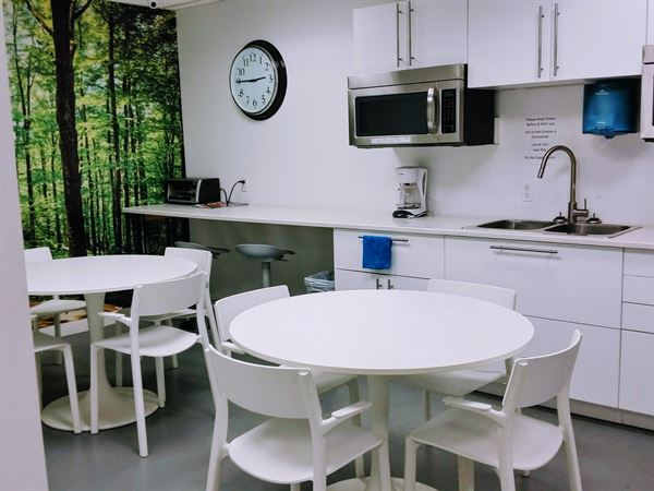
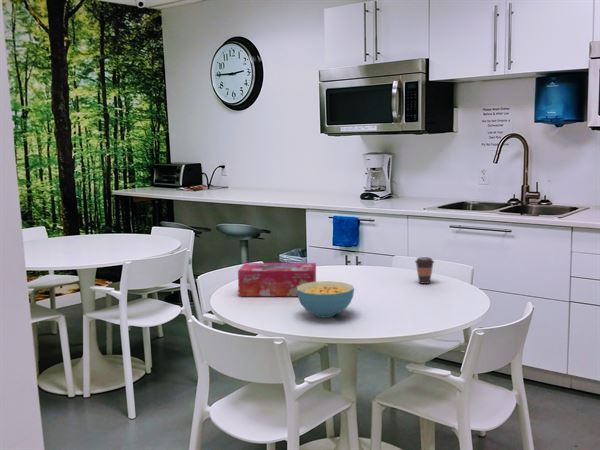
+ cereal bowl [297,280,355,319]
+ tissue box [237,262,317,297]
+ coffee cup [414,256,435,285]
